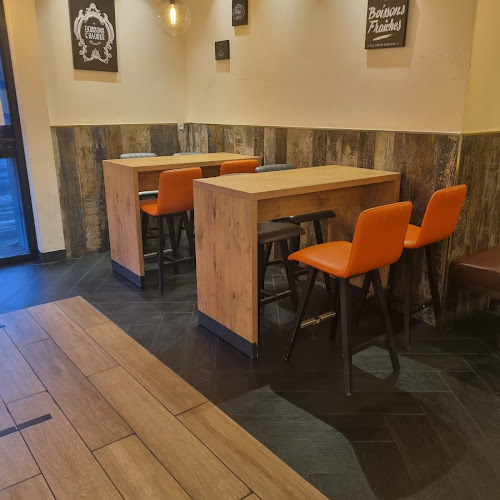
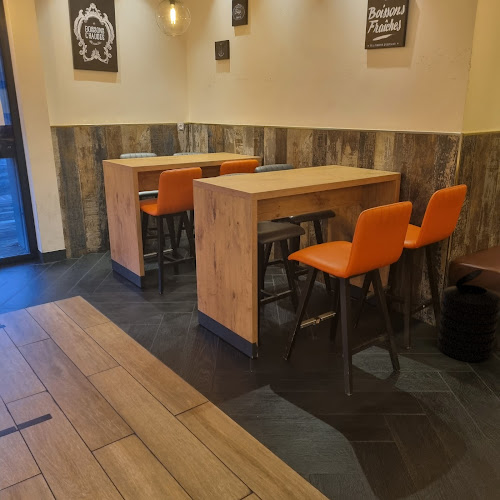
+ trash can [436,269,500,363]
